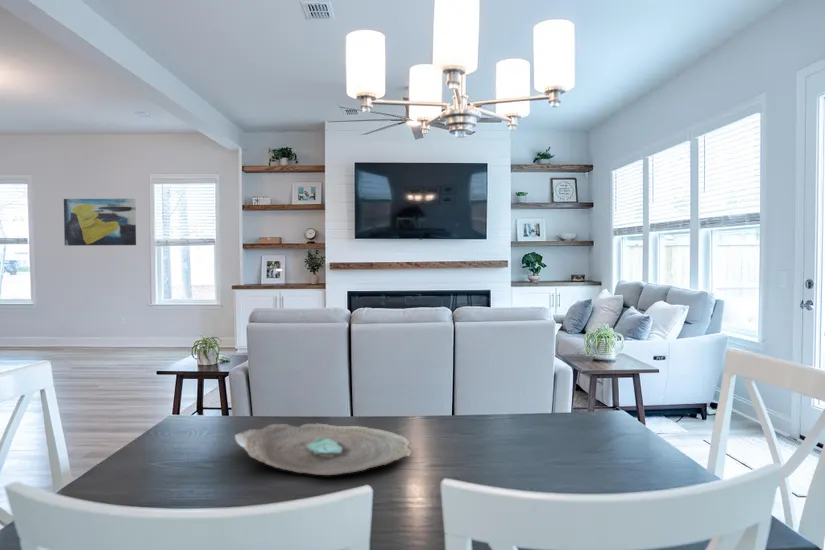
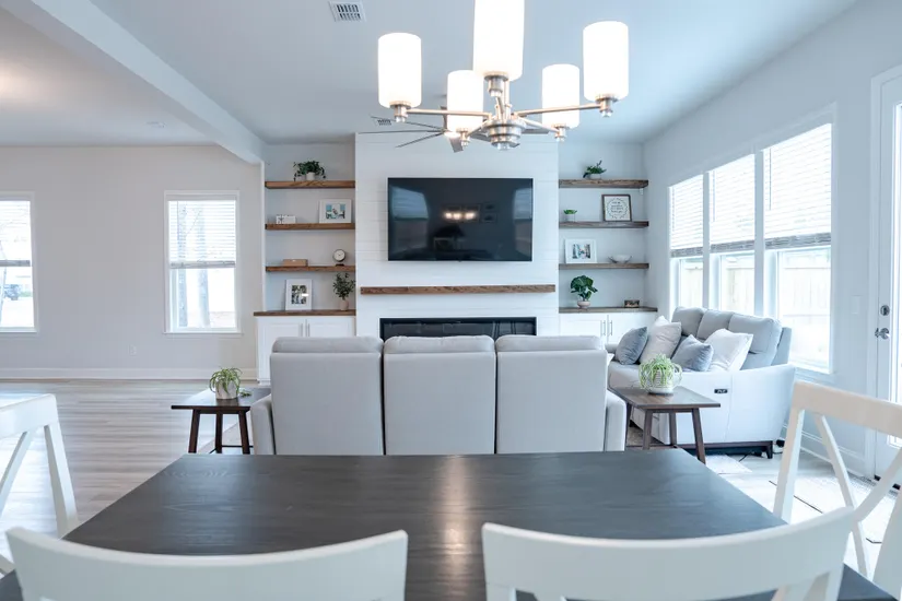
- decorative bowl [234,423,412,476]
- wall art [63,198,137,247]
